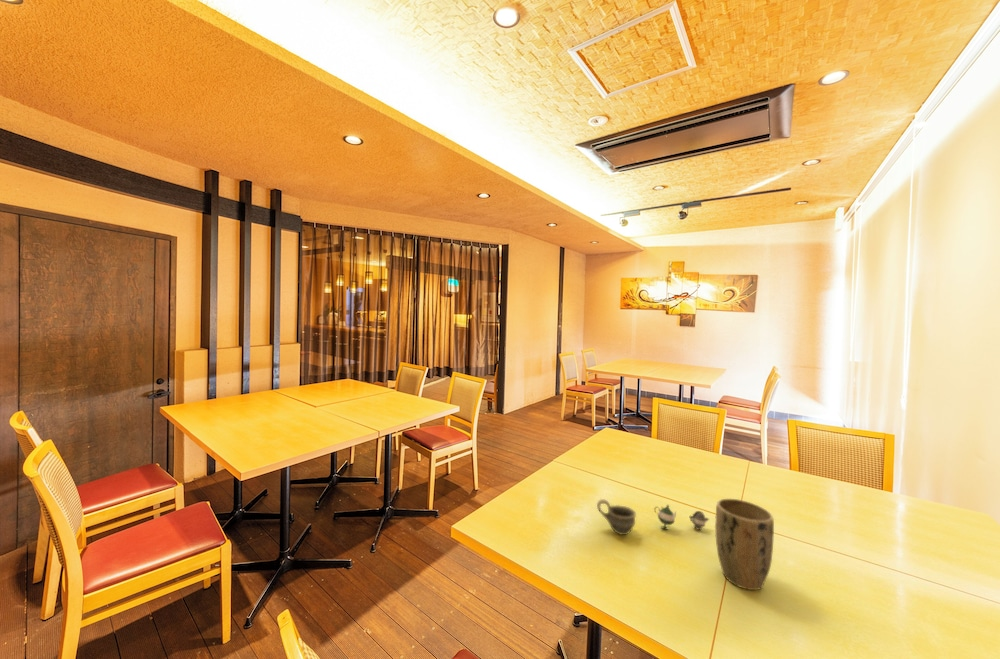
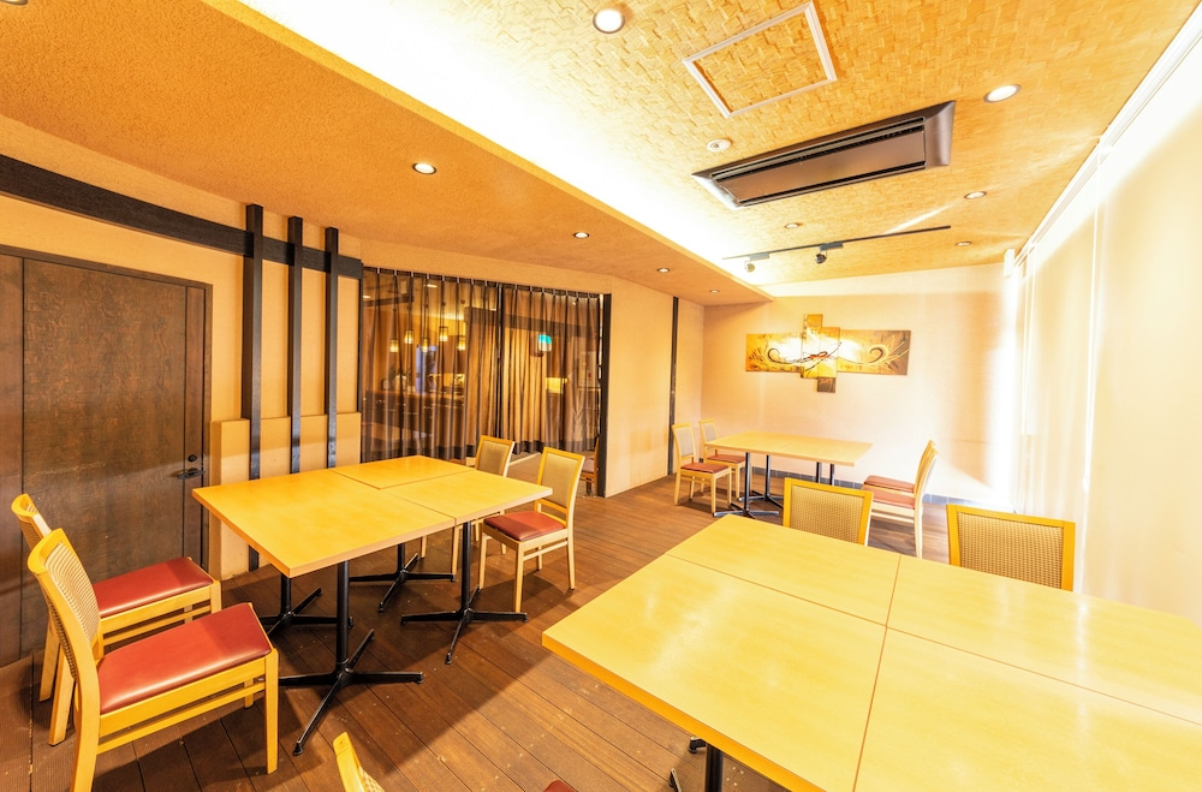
- teapot [653,504,710,531]
- plant pot [714,498,775,591]
- cup [596,498,637,536]
